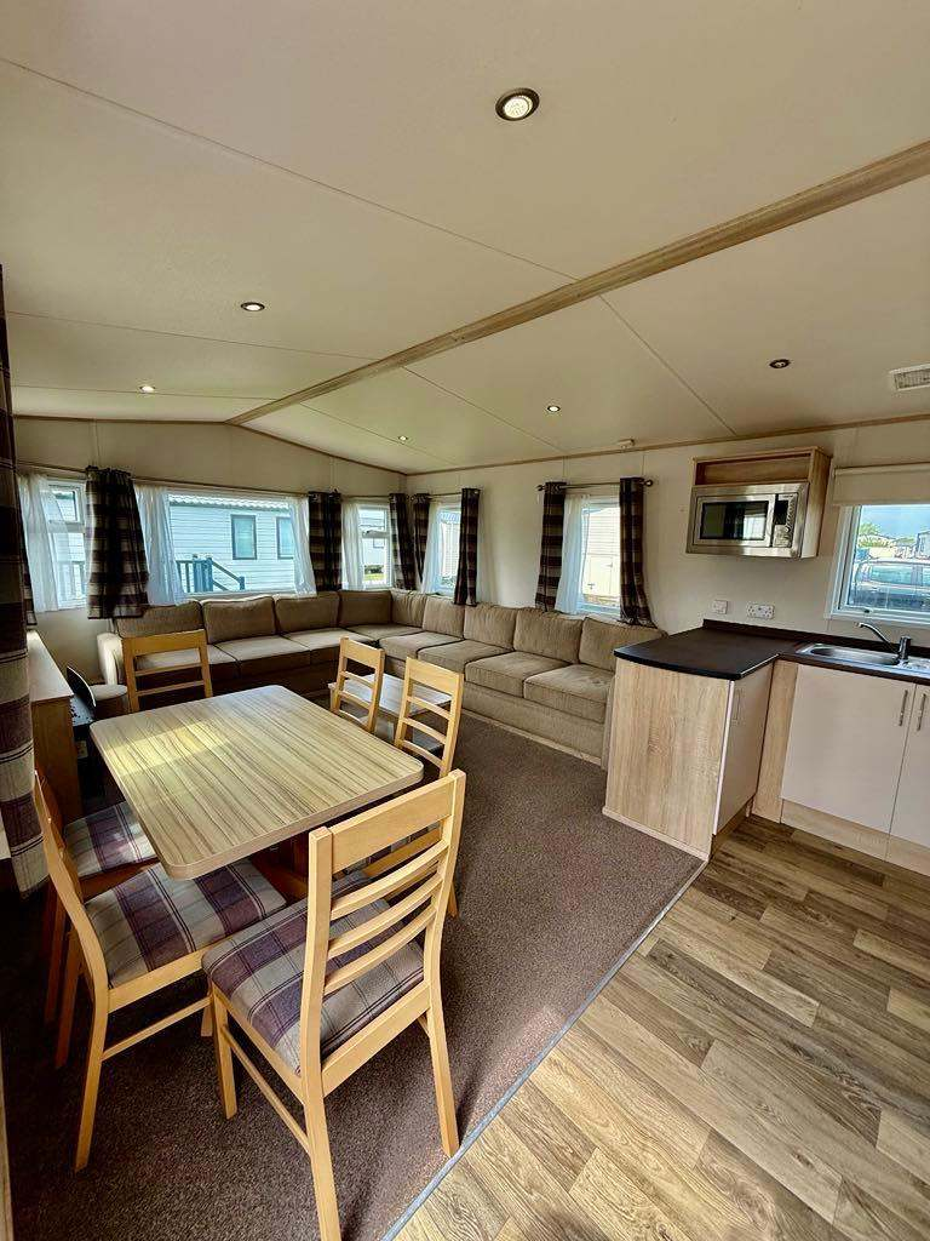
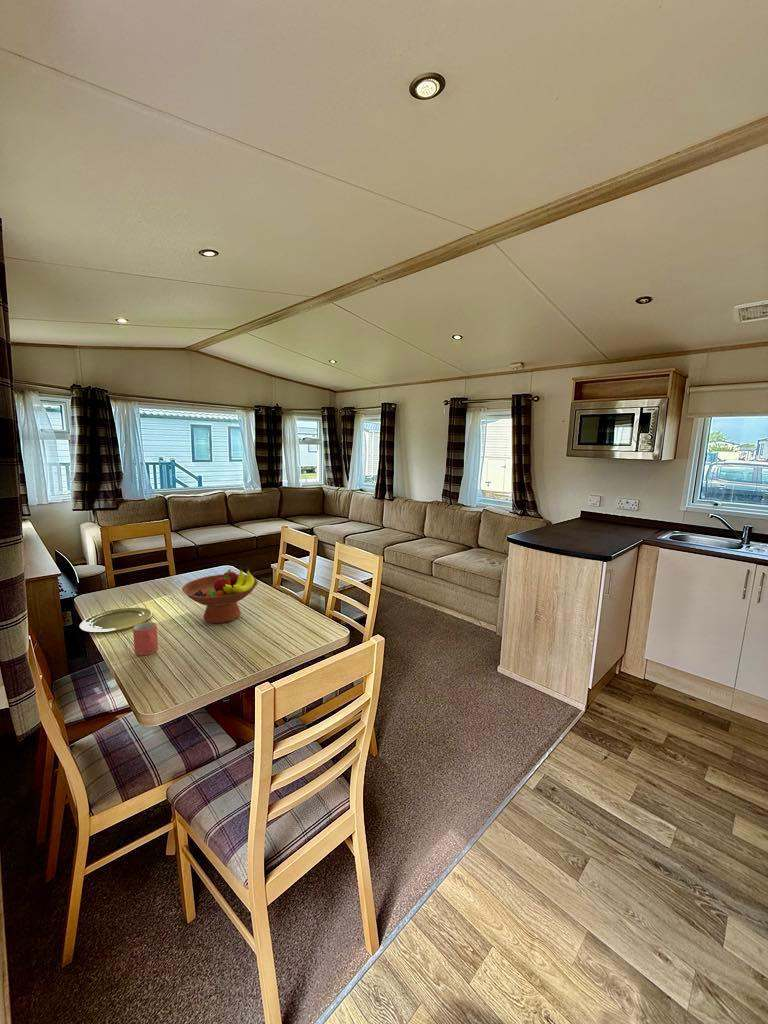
+ mug [132,621,159,656]
+ fruit bowl [181,565,259,624]
+ plate [79,607,153,634]
